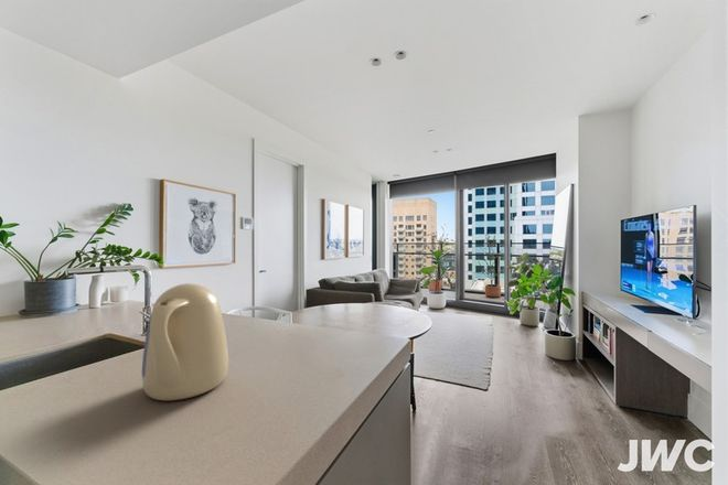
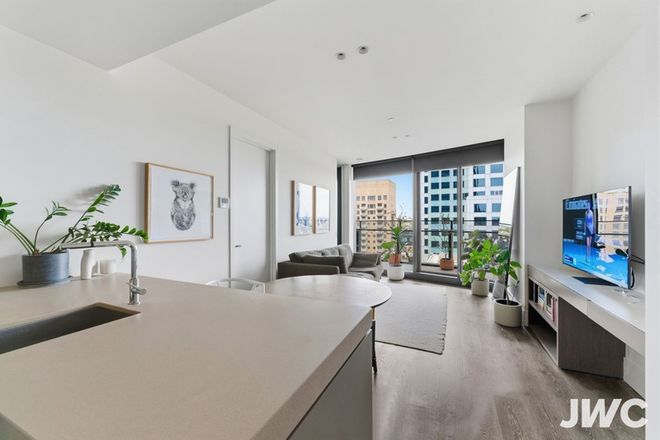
- kettle [141,282,229,401]
